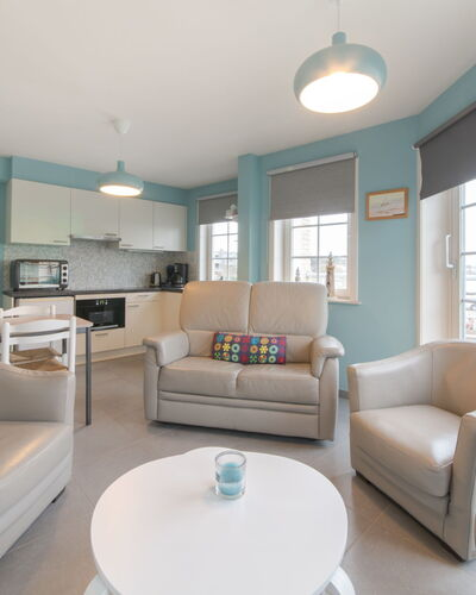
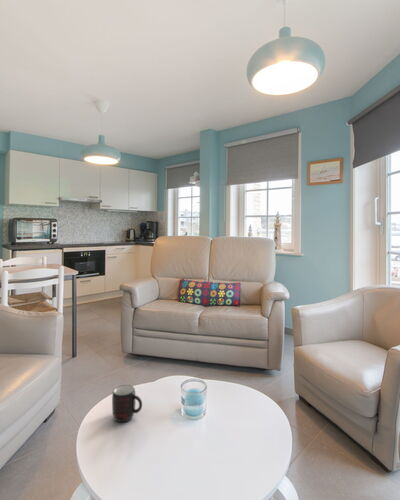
+ mug [111,384,143,423]
